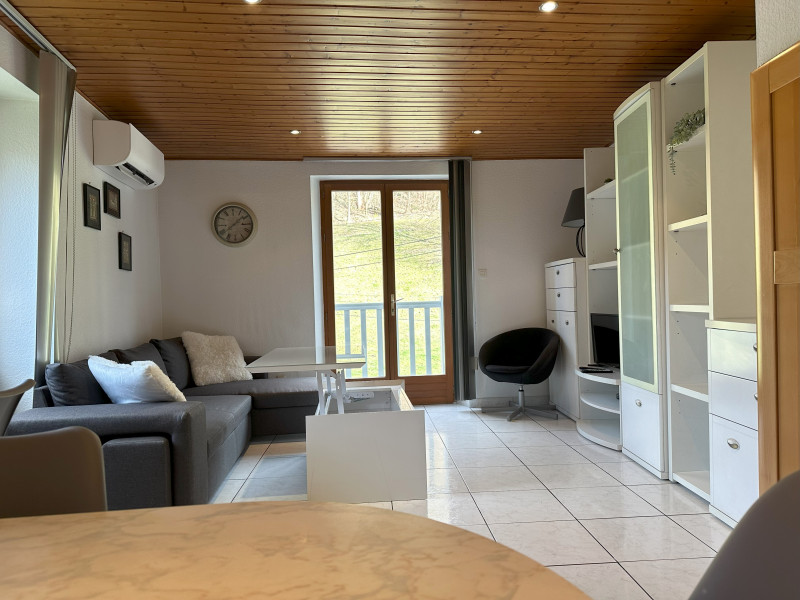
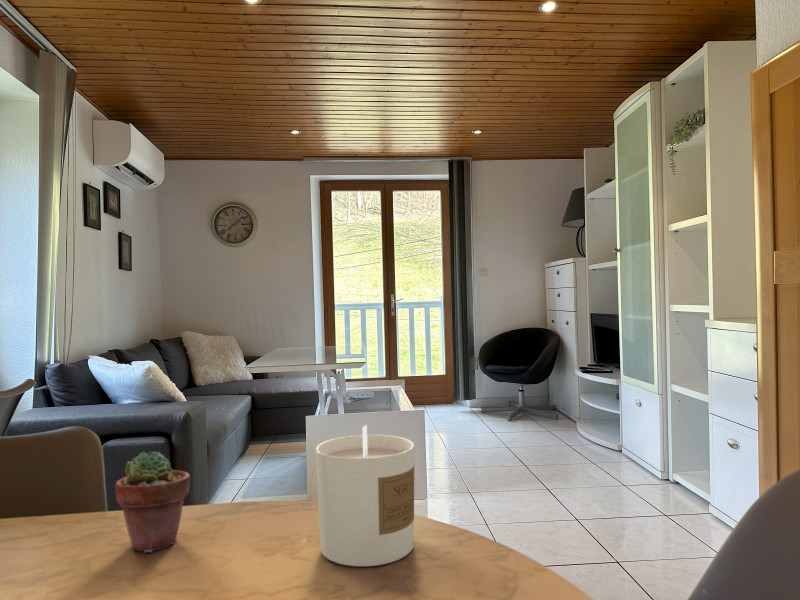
+ candle [315,423,415,567]
+ potted succulent [115,450,191,554]
